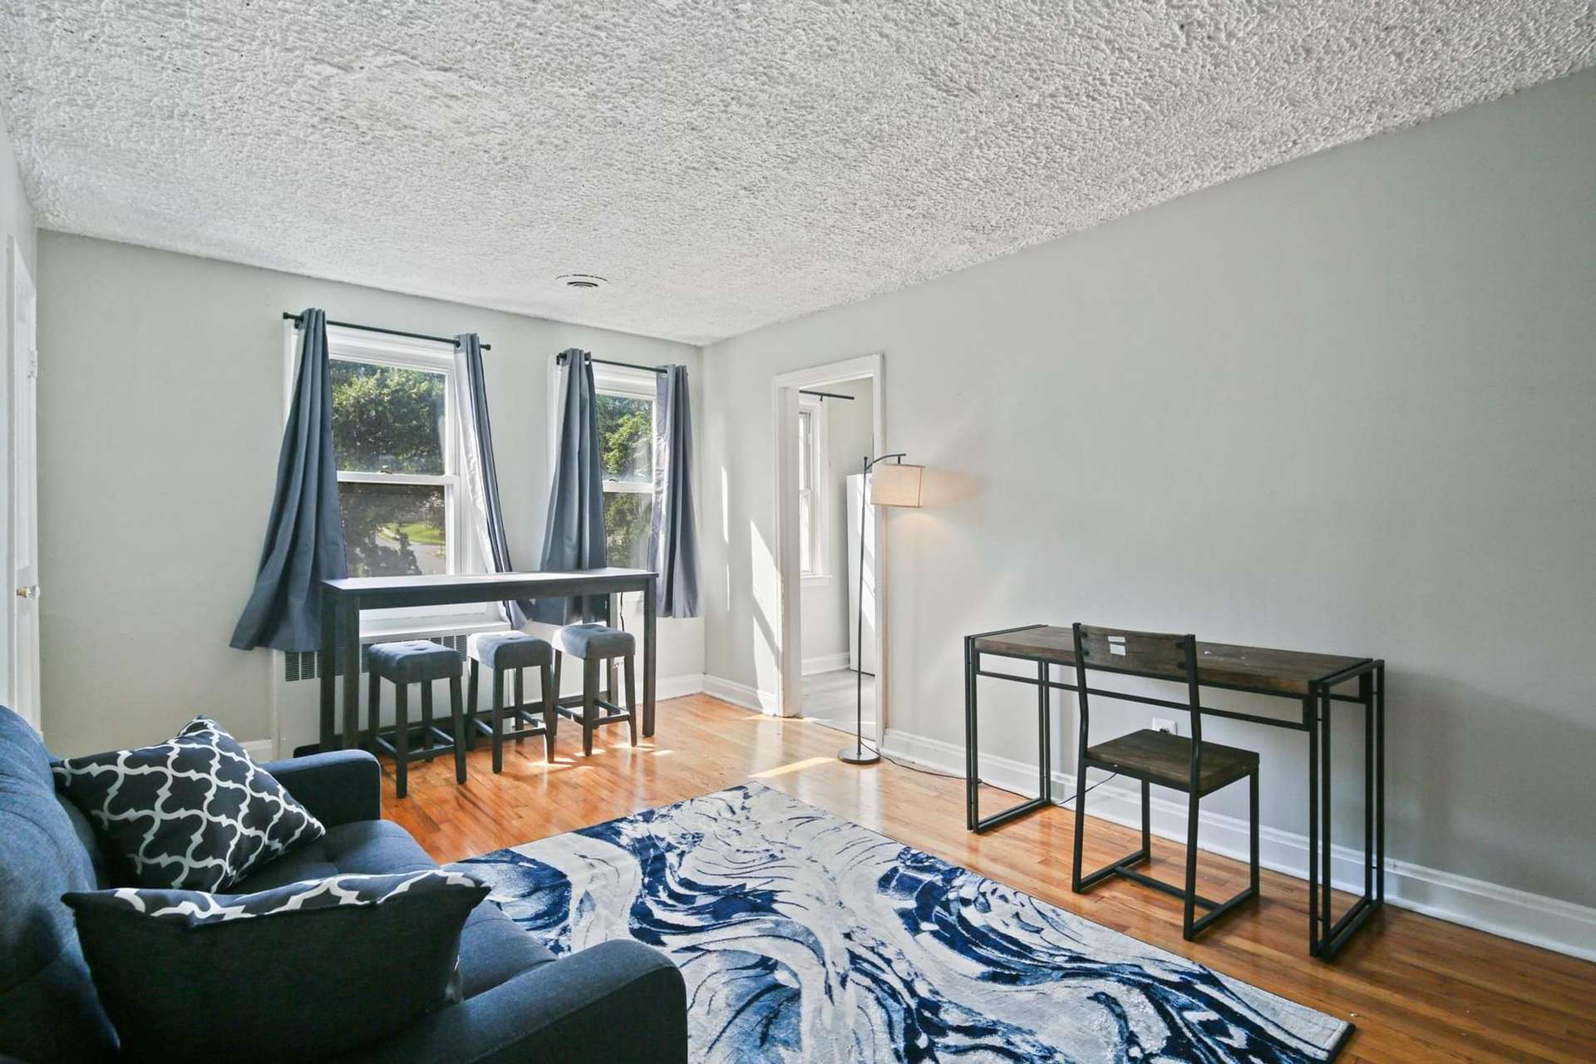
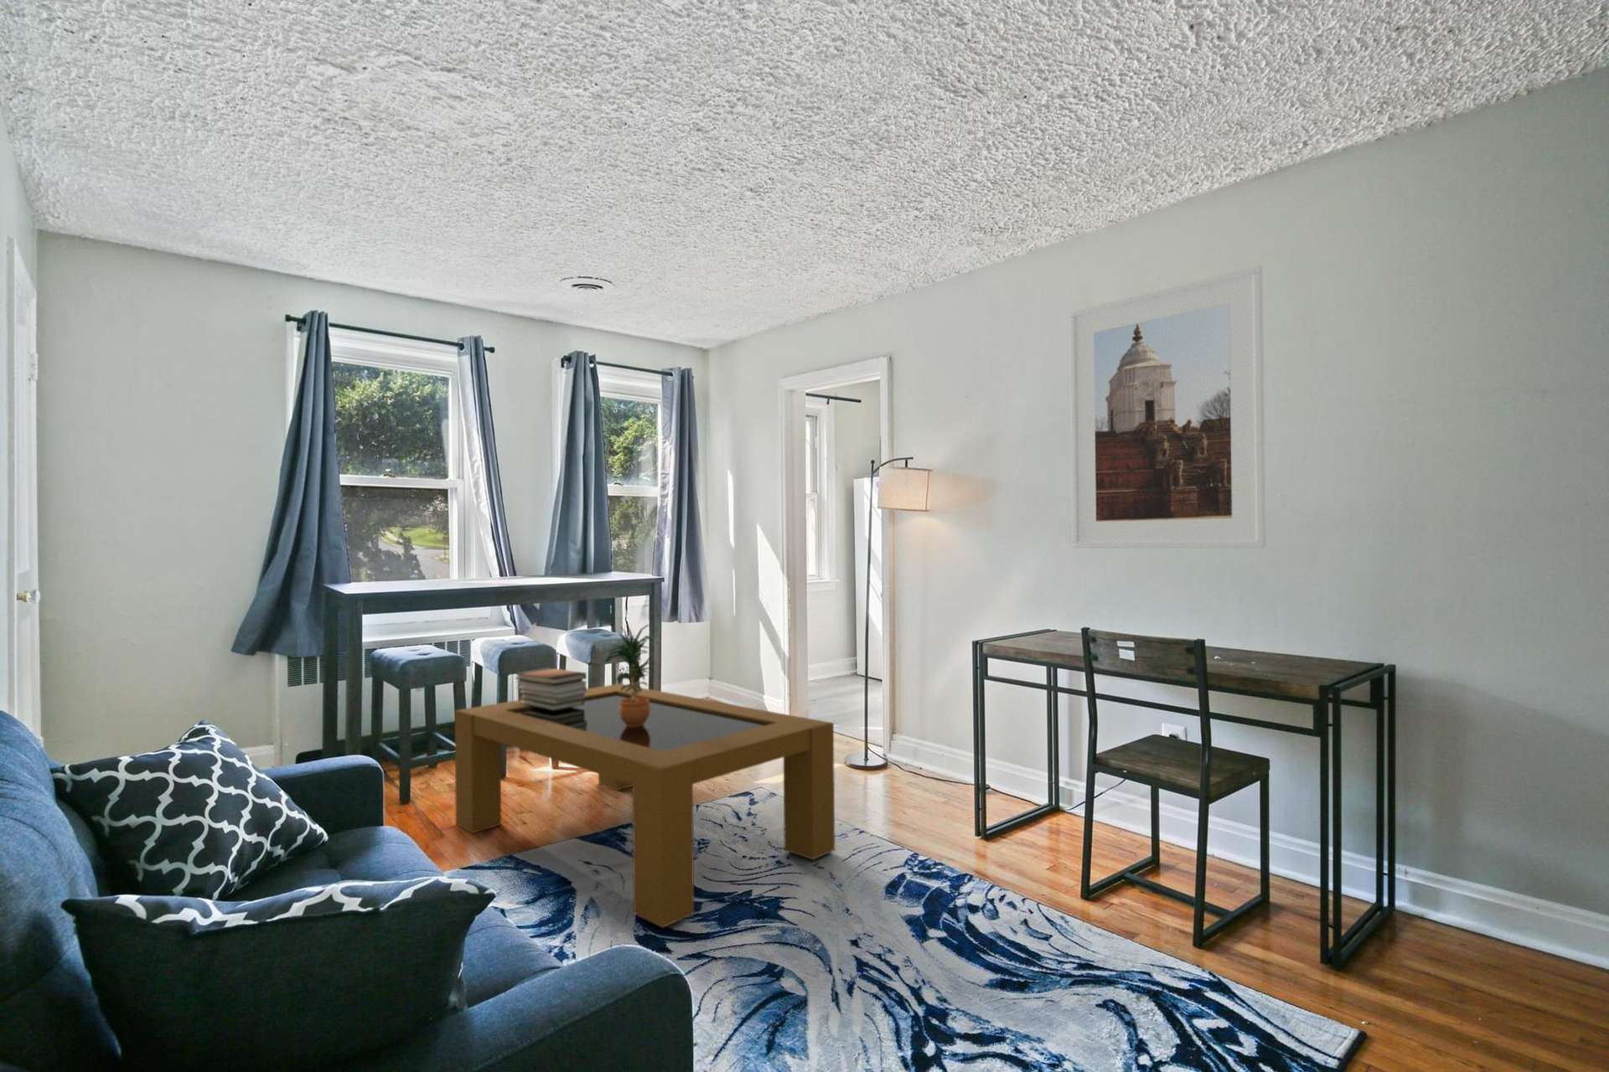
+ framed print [1069,264,1267,548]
+ potted plant [605,623,656,727]
+ book stack [514,666,588,711]
+ coffee table [454,682,836,928]
